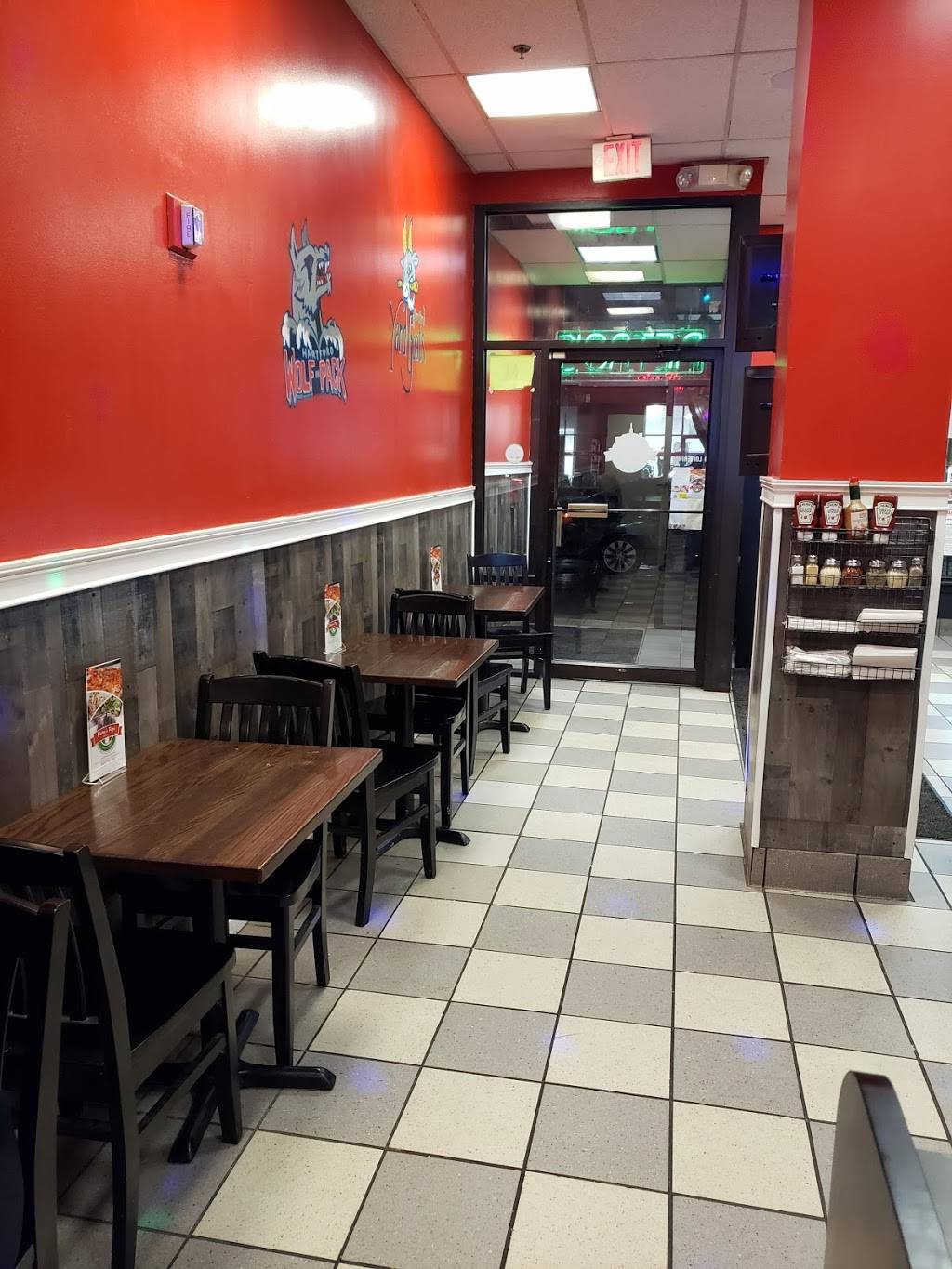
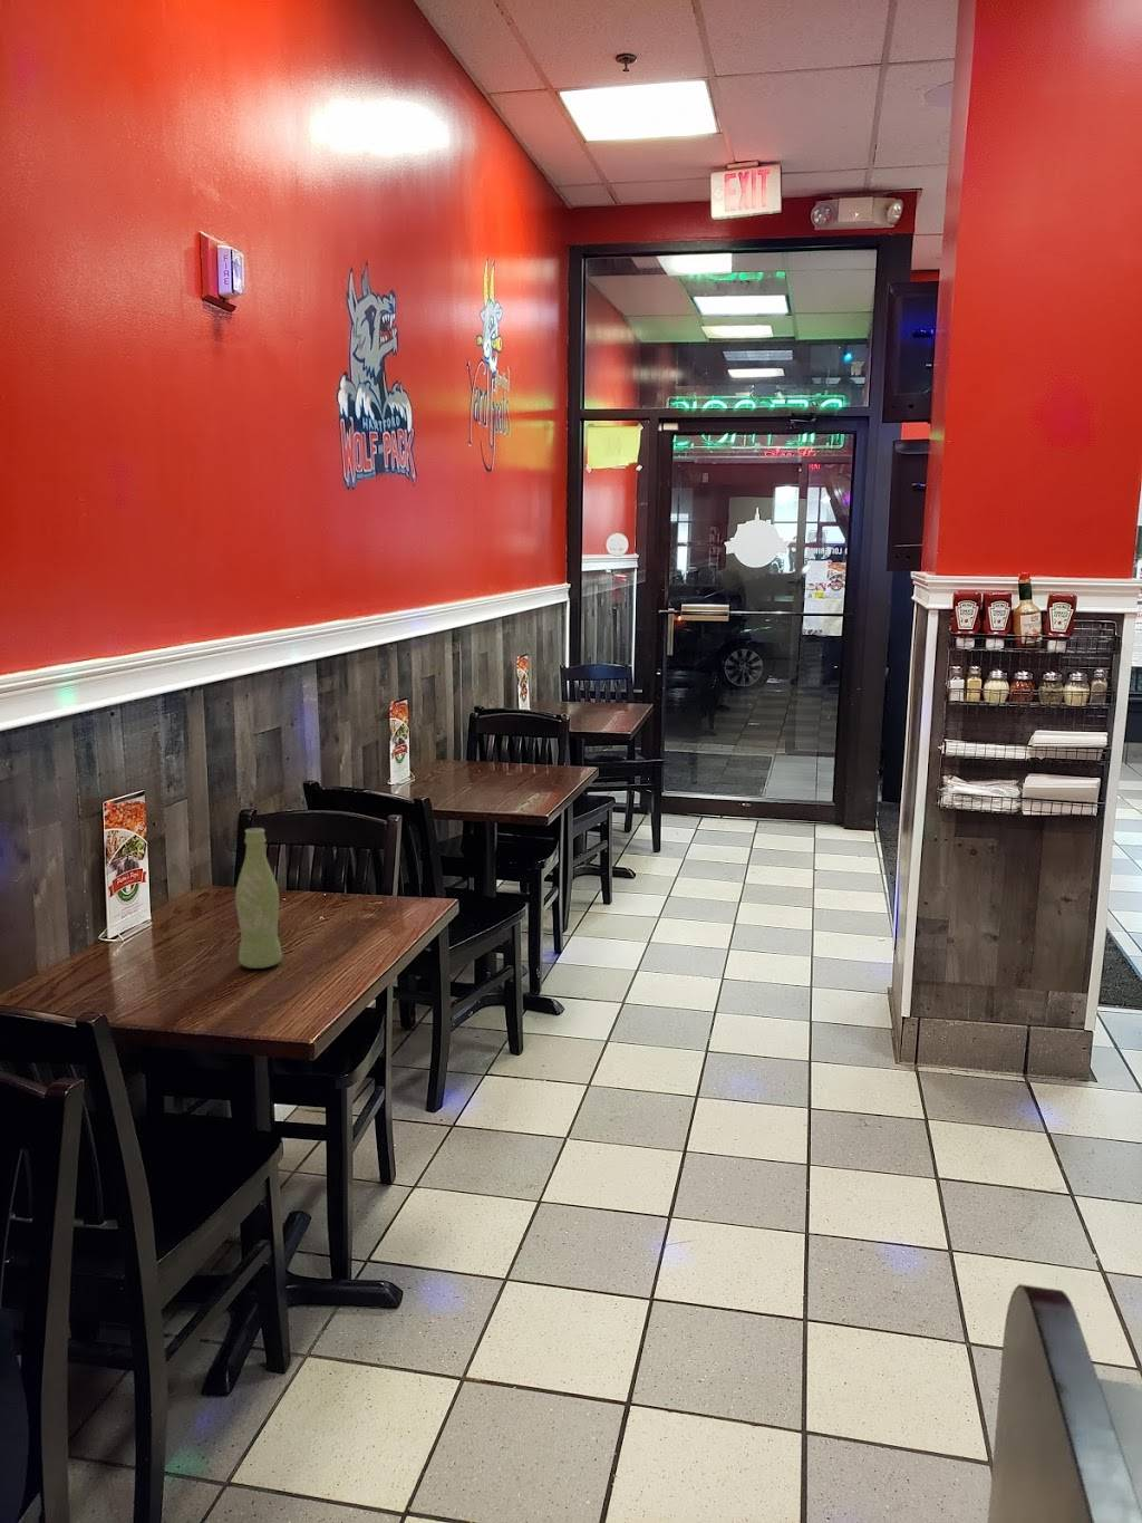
+ bottle [234,827,283,970]
